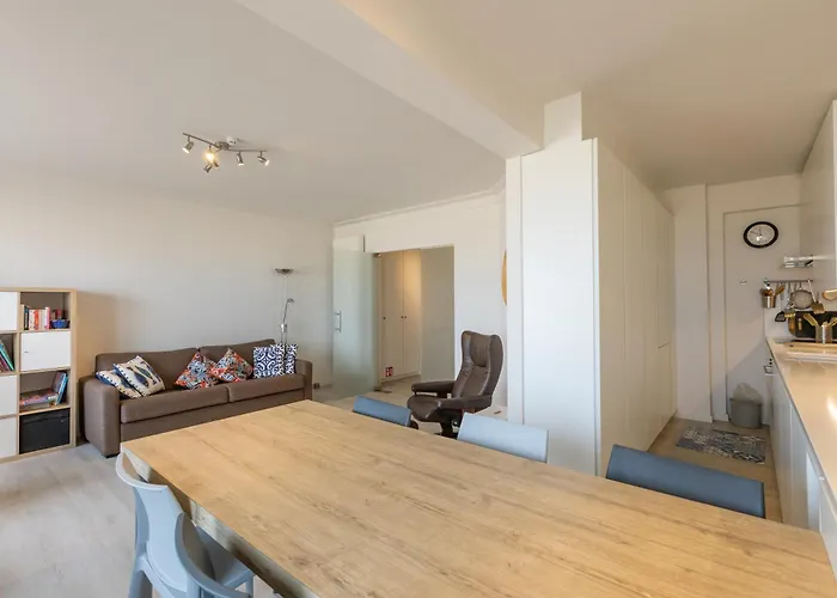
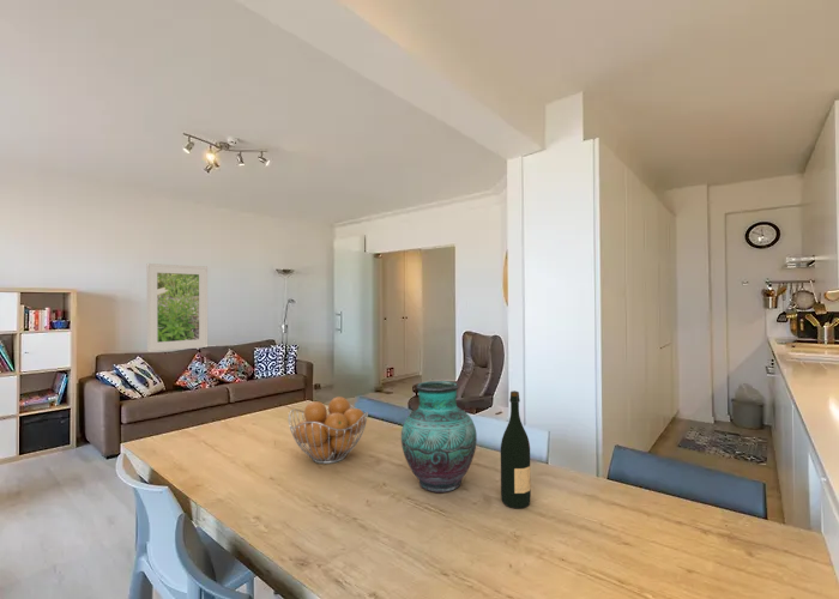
+ vase [400,380,478,495]
+ wine bottle [500,389,532,509]
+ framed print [146,262,209,352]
+ fruit basket [288,395,369,465]
